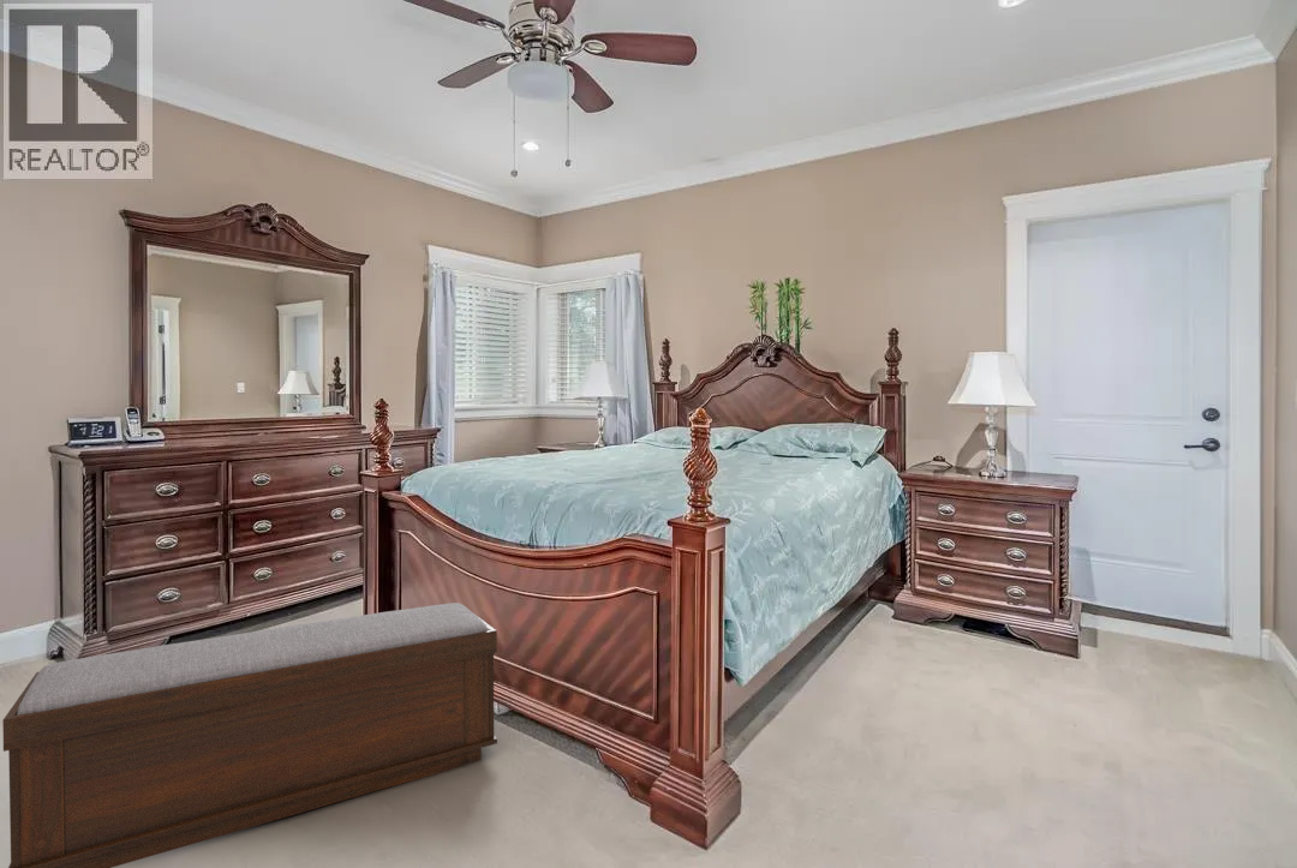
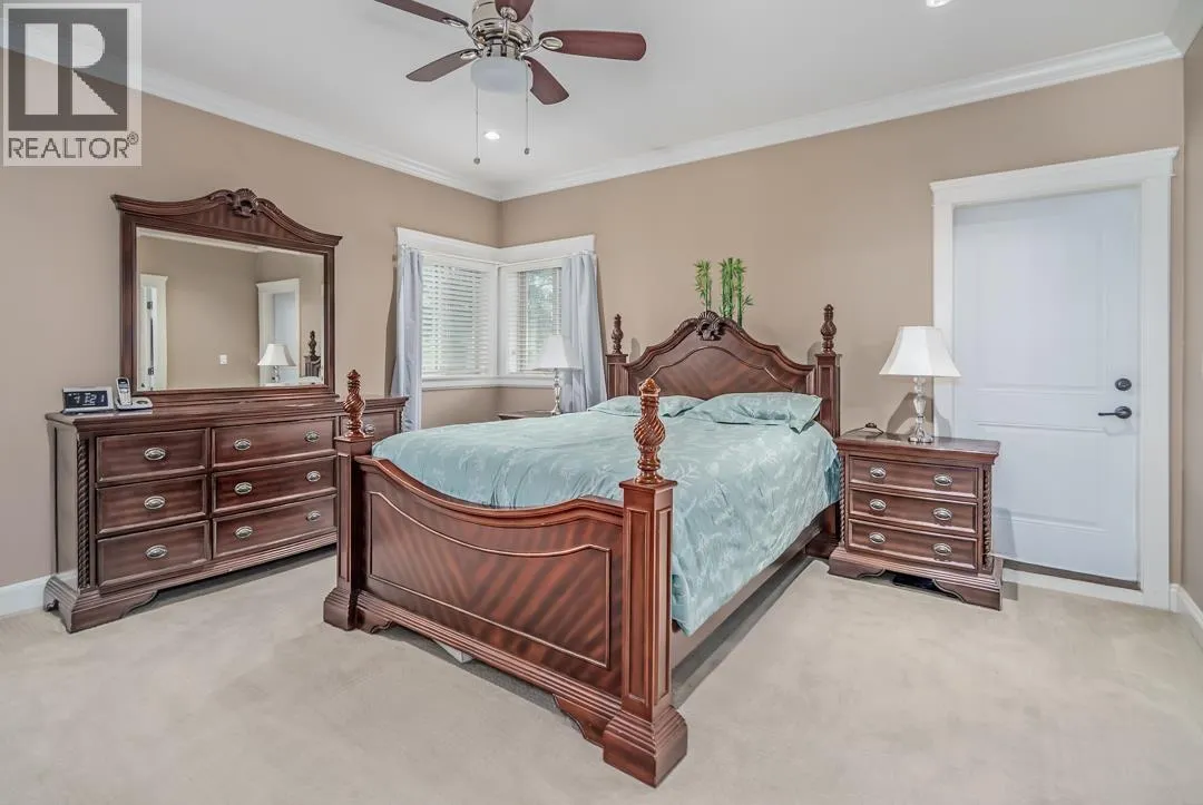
- bench [1,601,498,868]
